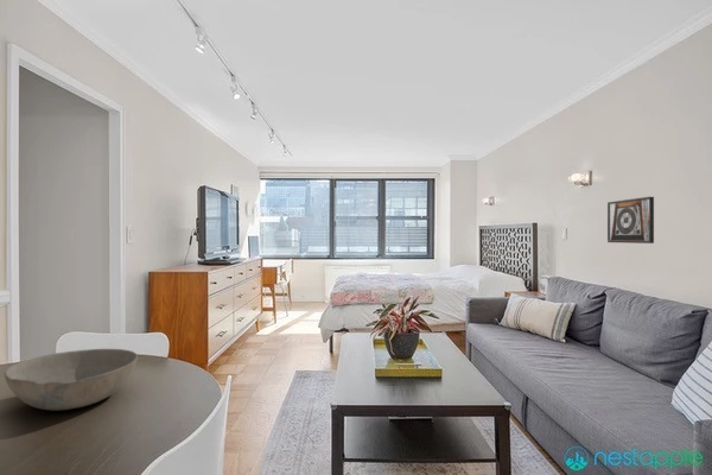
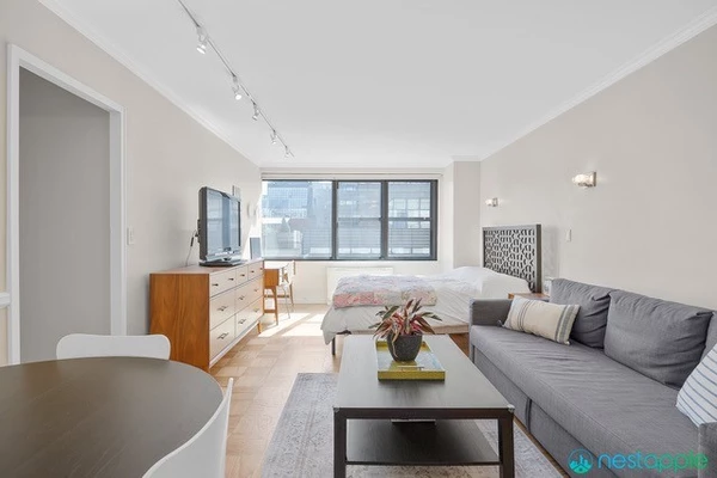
- bowl [4,348,139,412]
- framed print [606,195,655,245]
